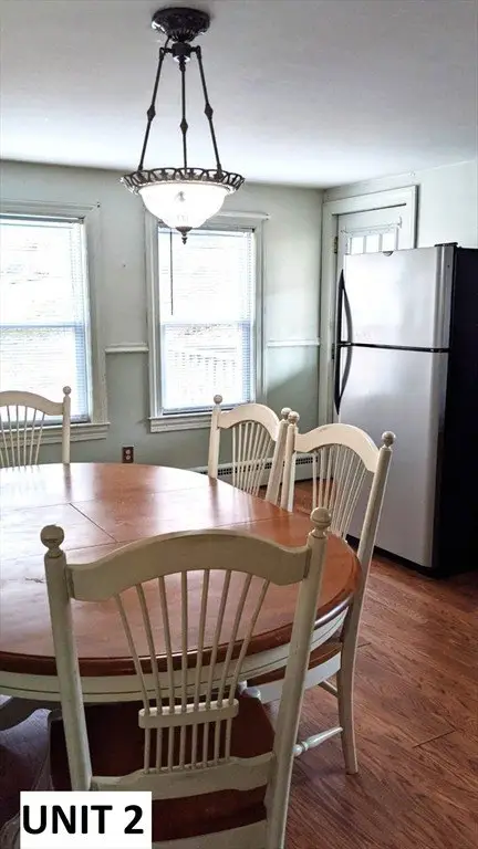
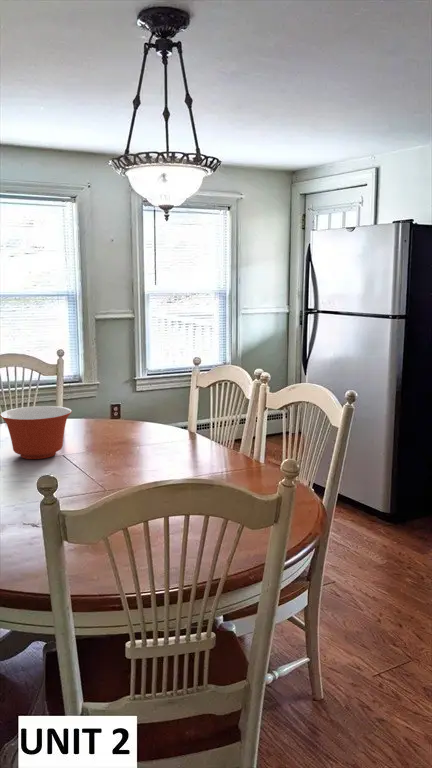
+ mixing bowl [0,405,73,460]
